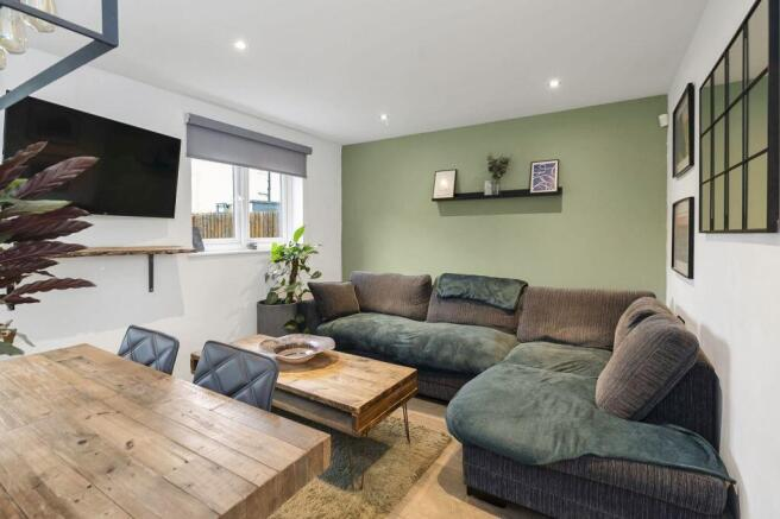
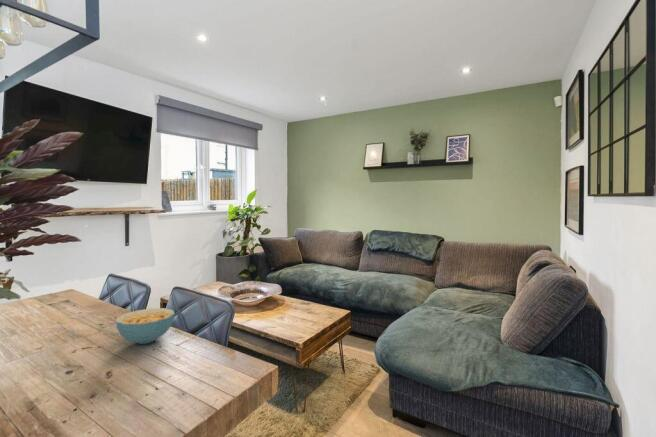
+ cereal bowl [115,307,176,345]
